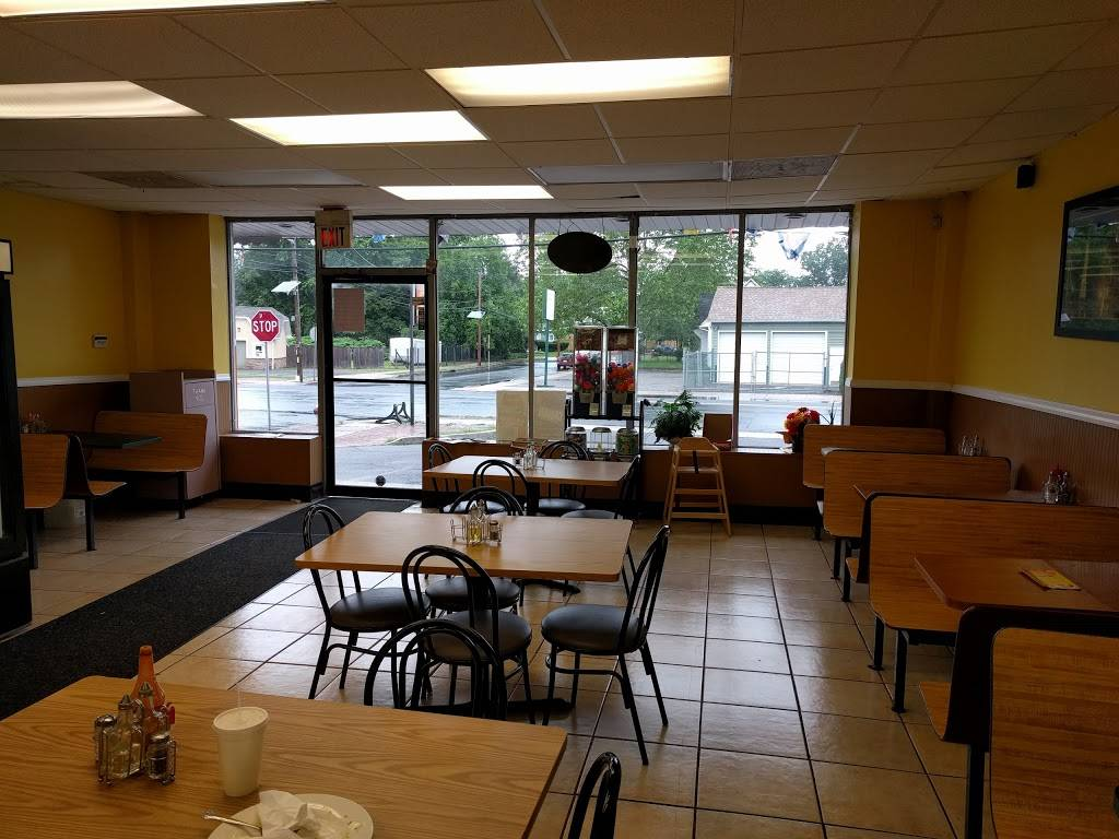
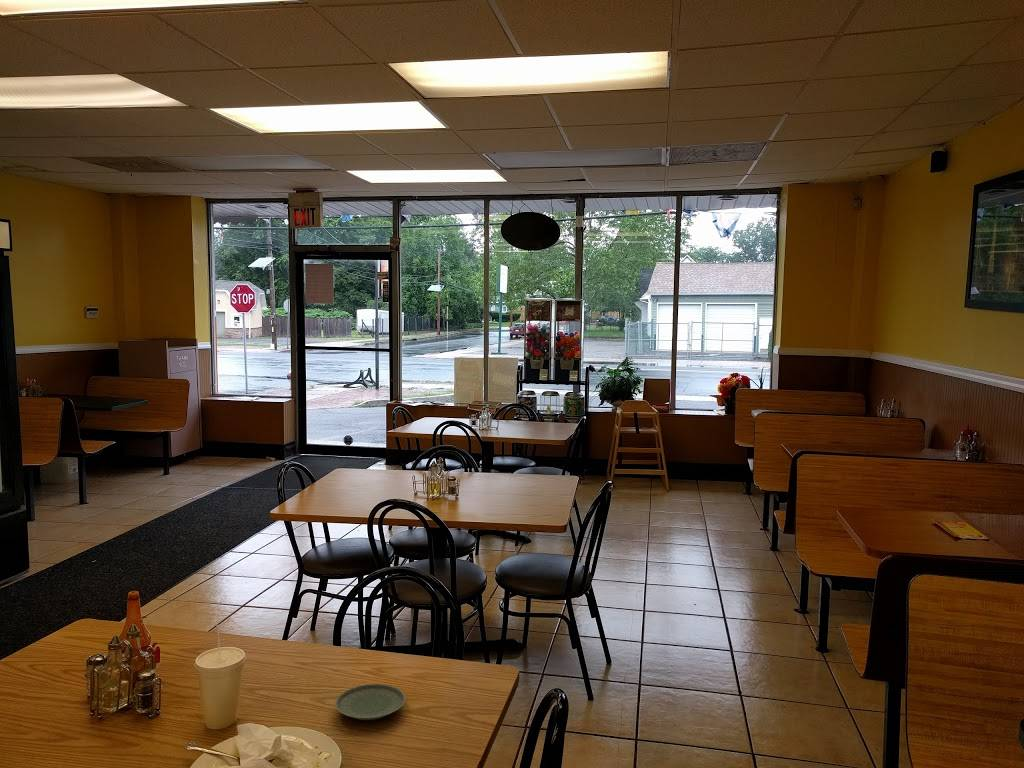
+ plate [334,683,406,721]
